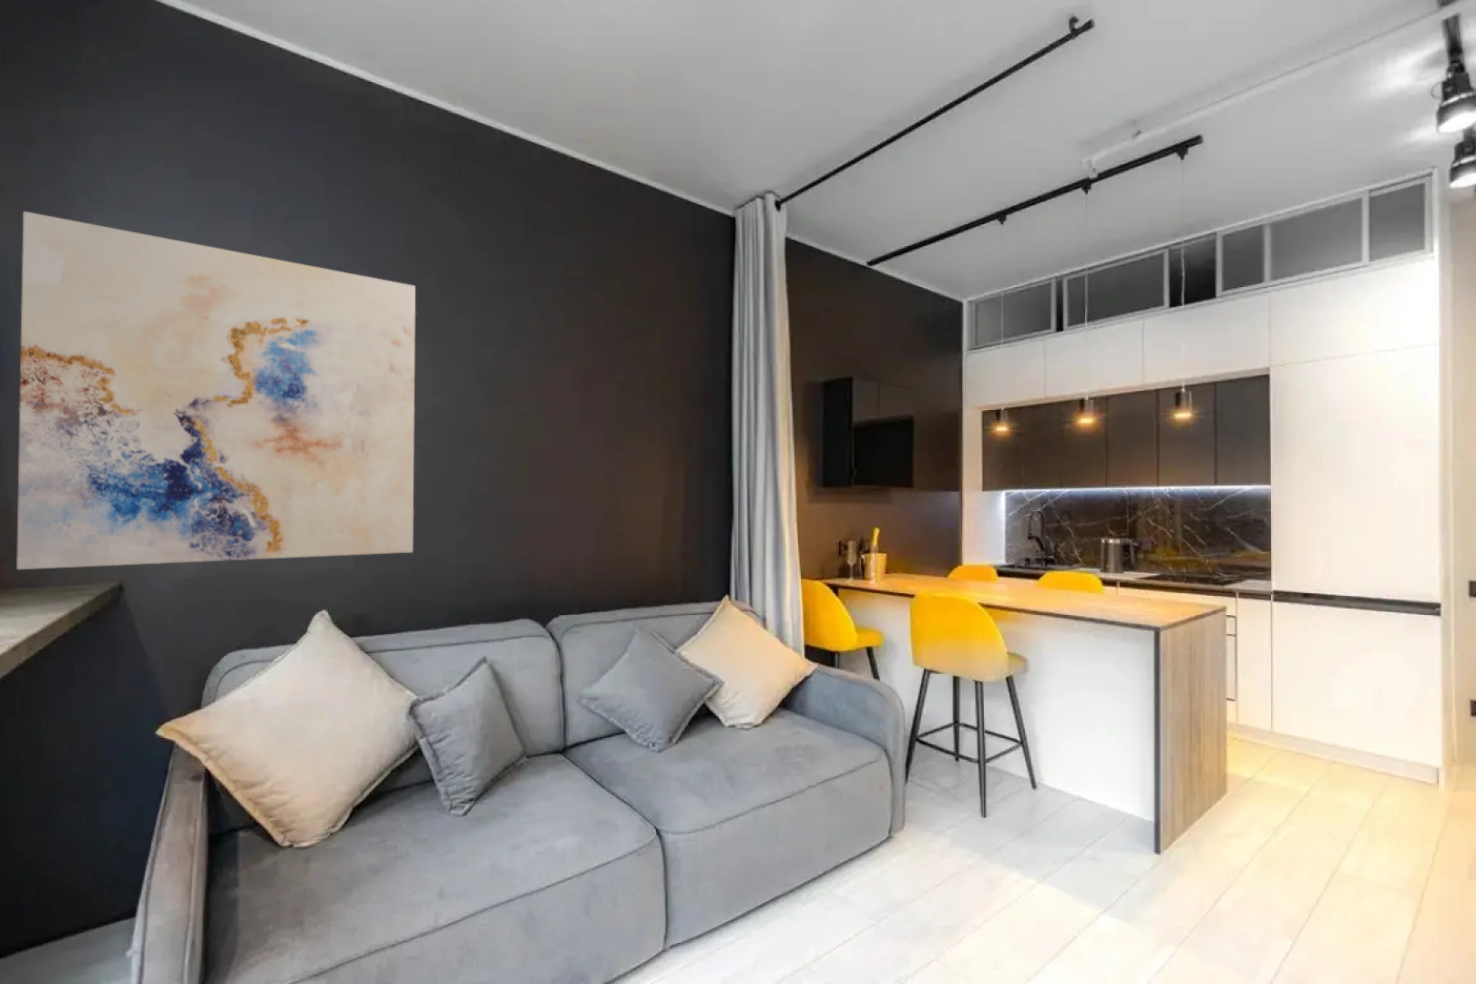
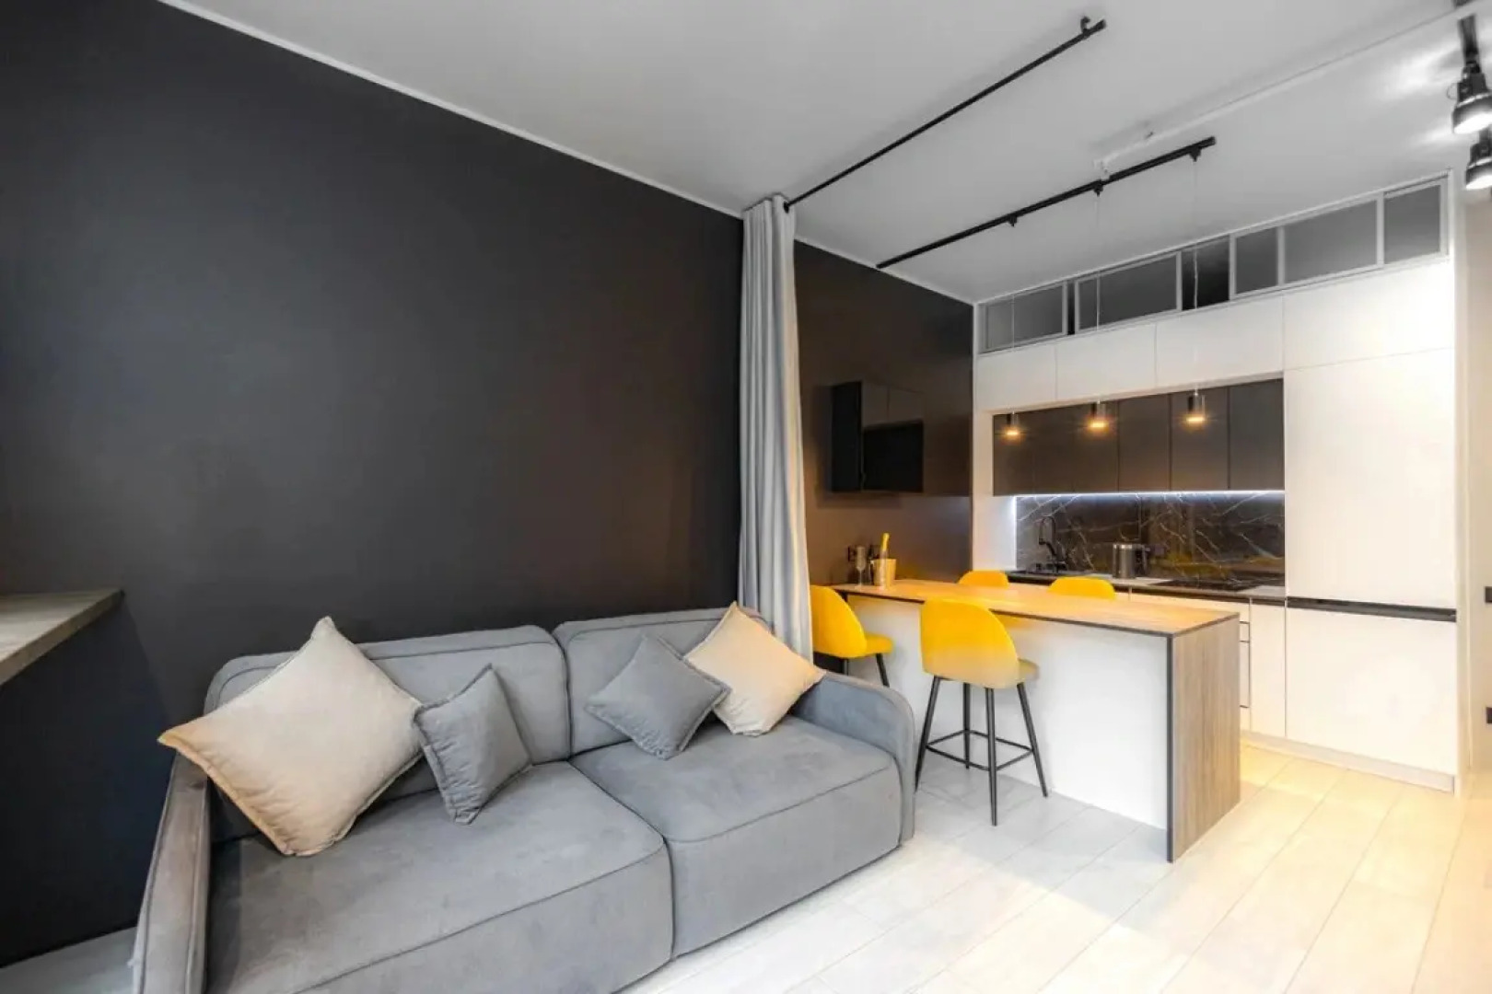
- wall art [15,211,416,570]
